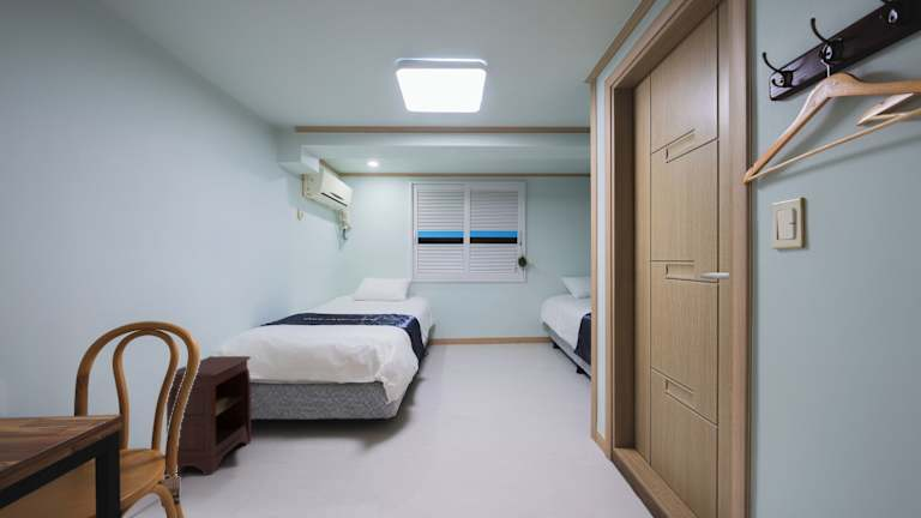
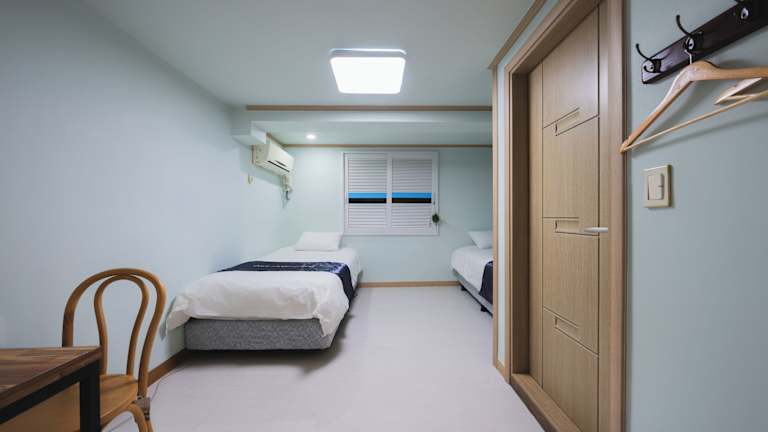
- nightstand [165,355,258,476]
